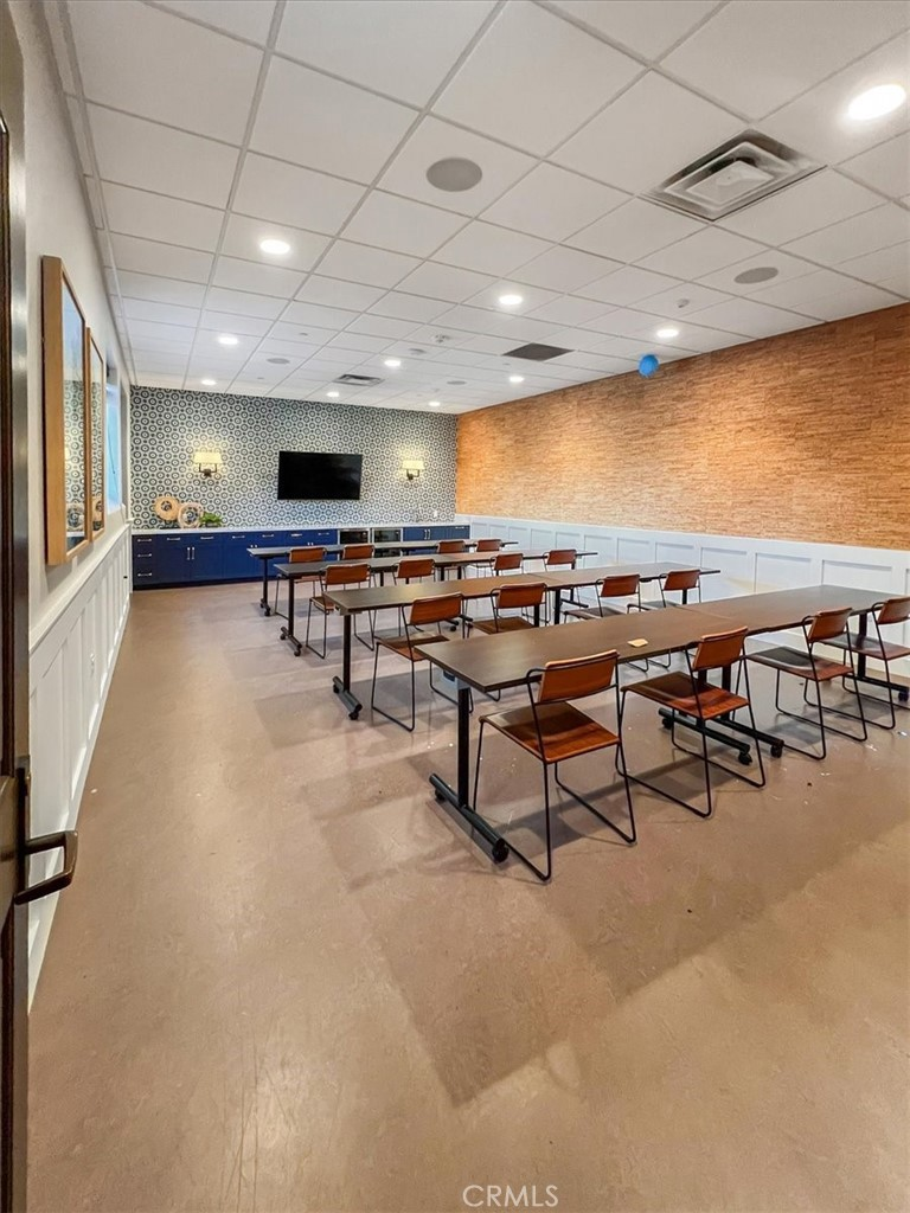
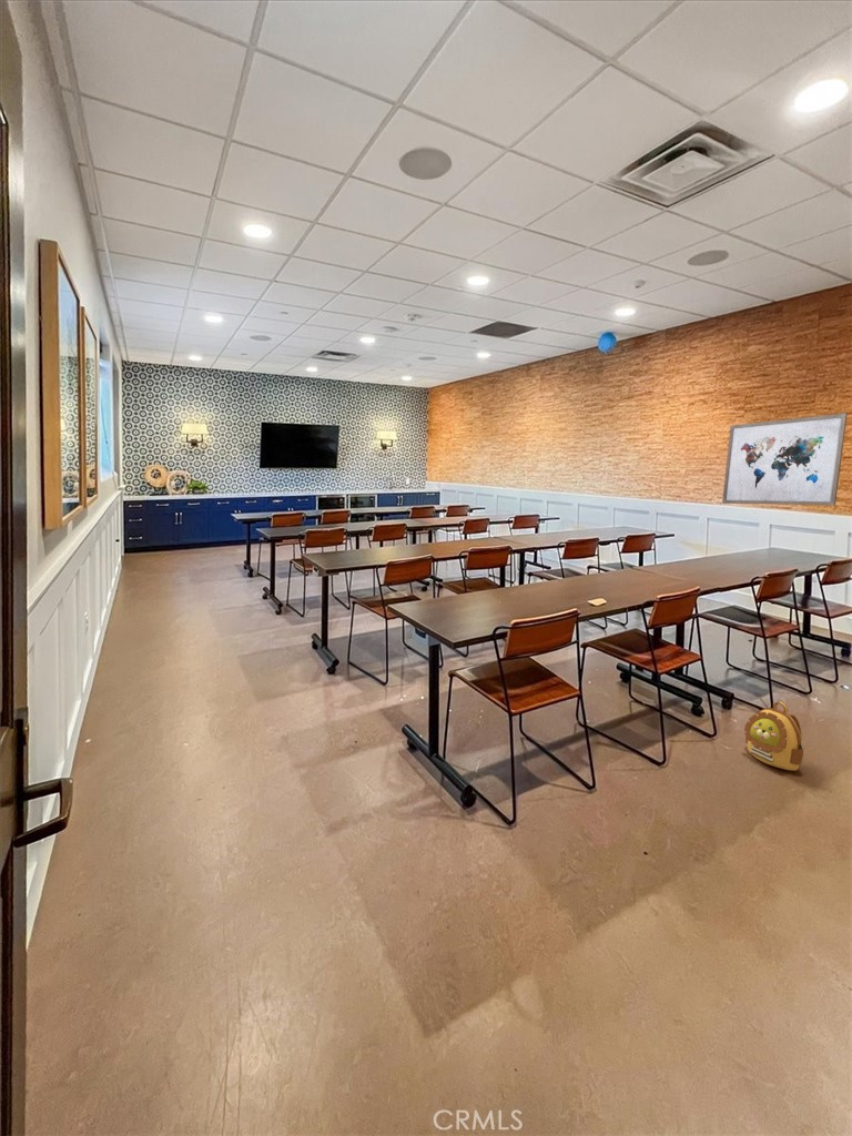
+ backpack [743,701,804,772]
+ wall art [721,412,849,506]
